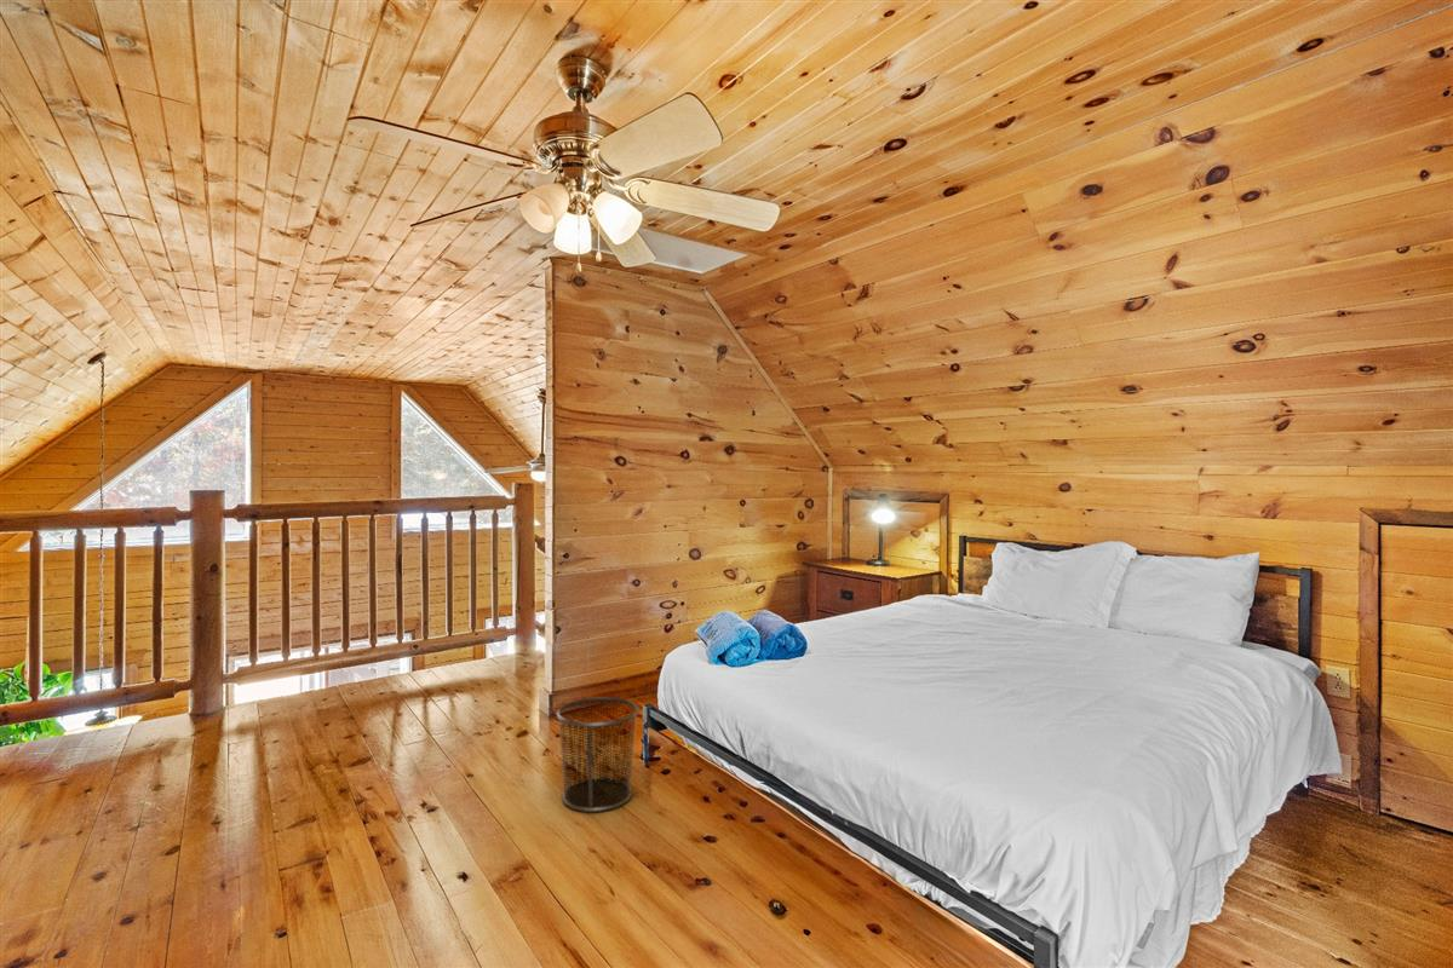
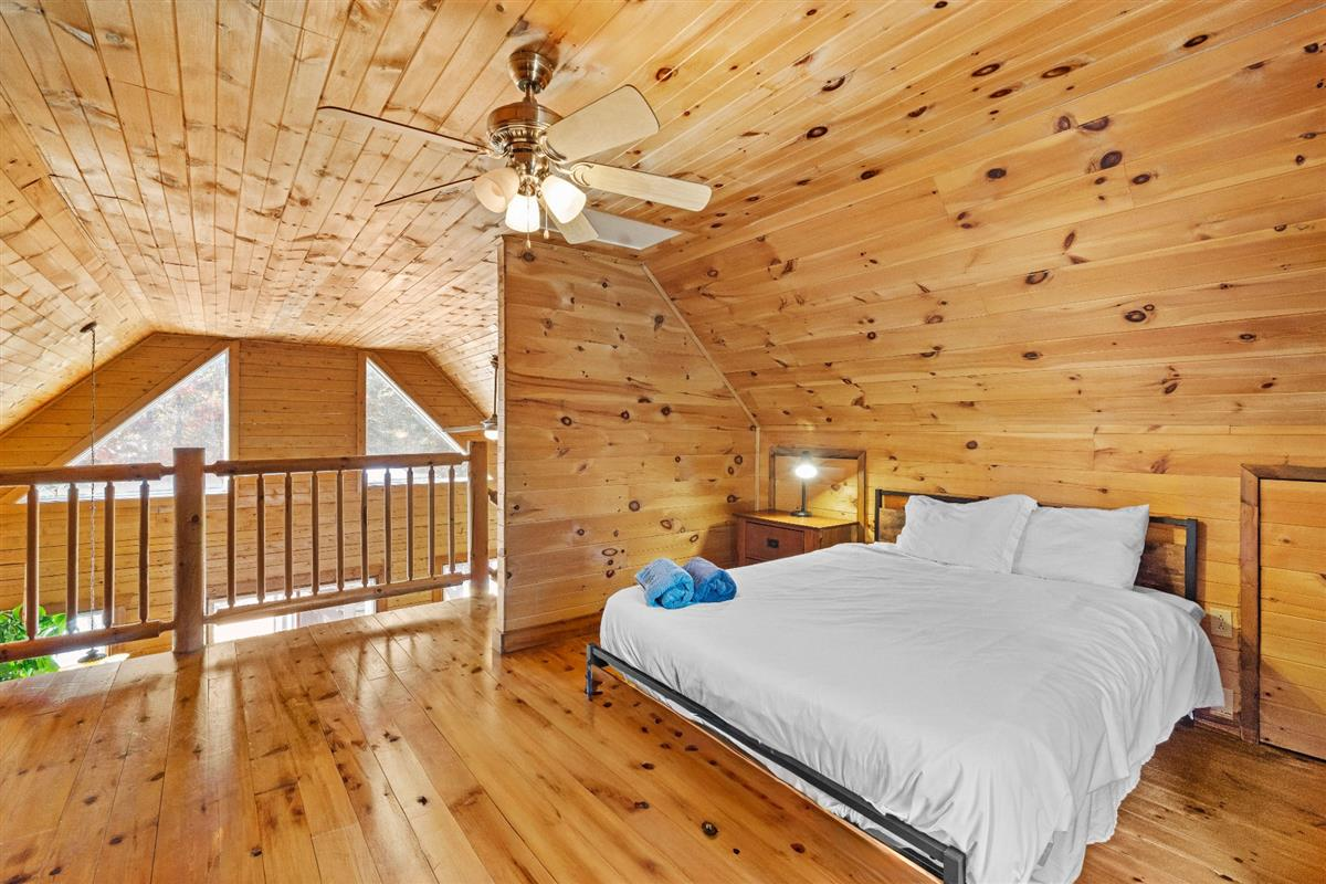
- waste bin [555,696,641,813]
